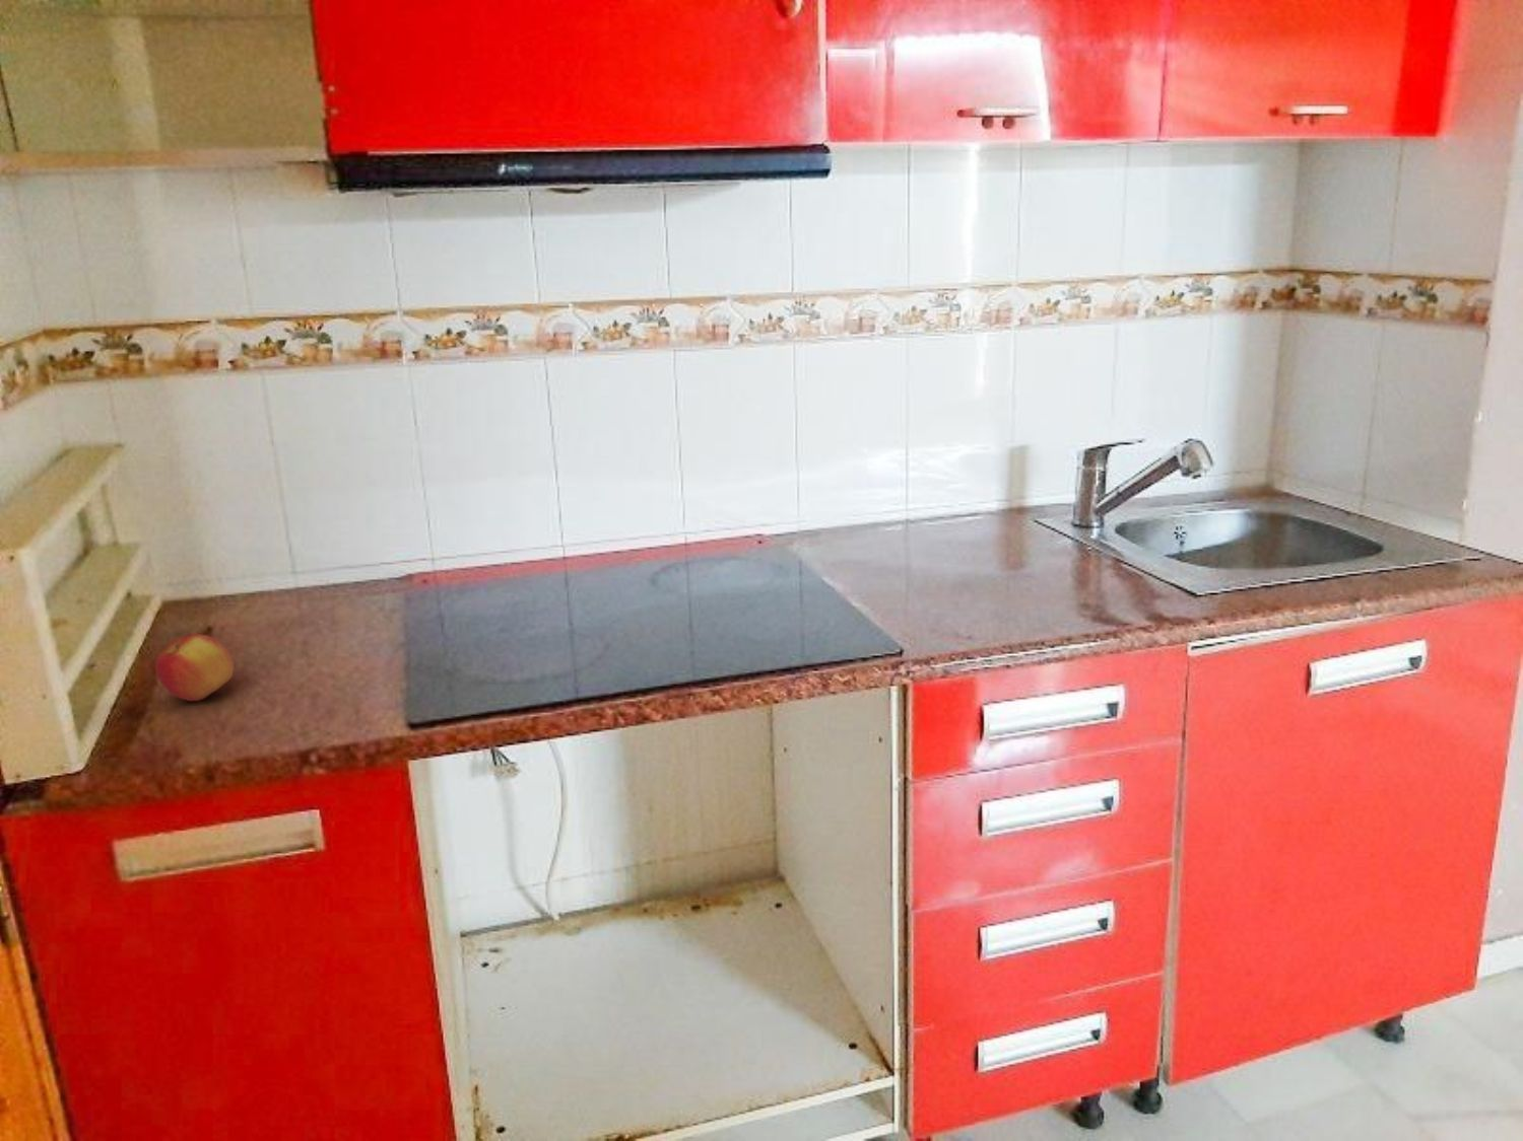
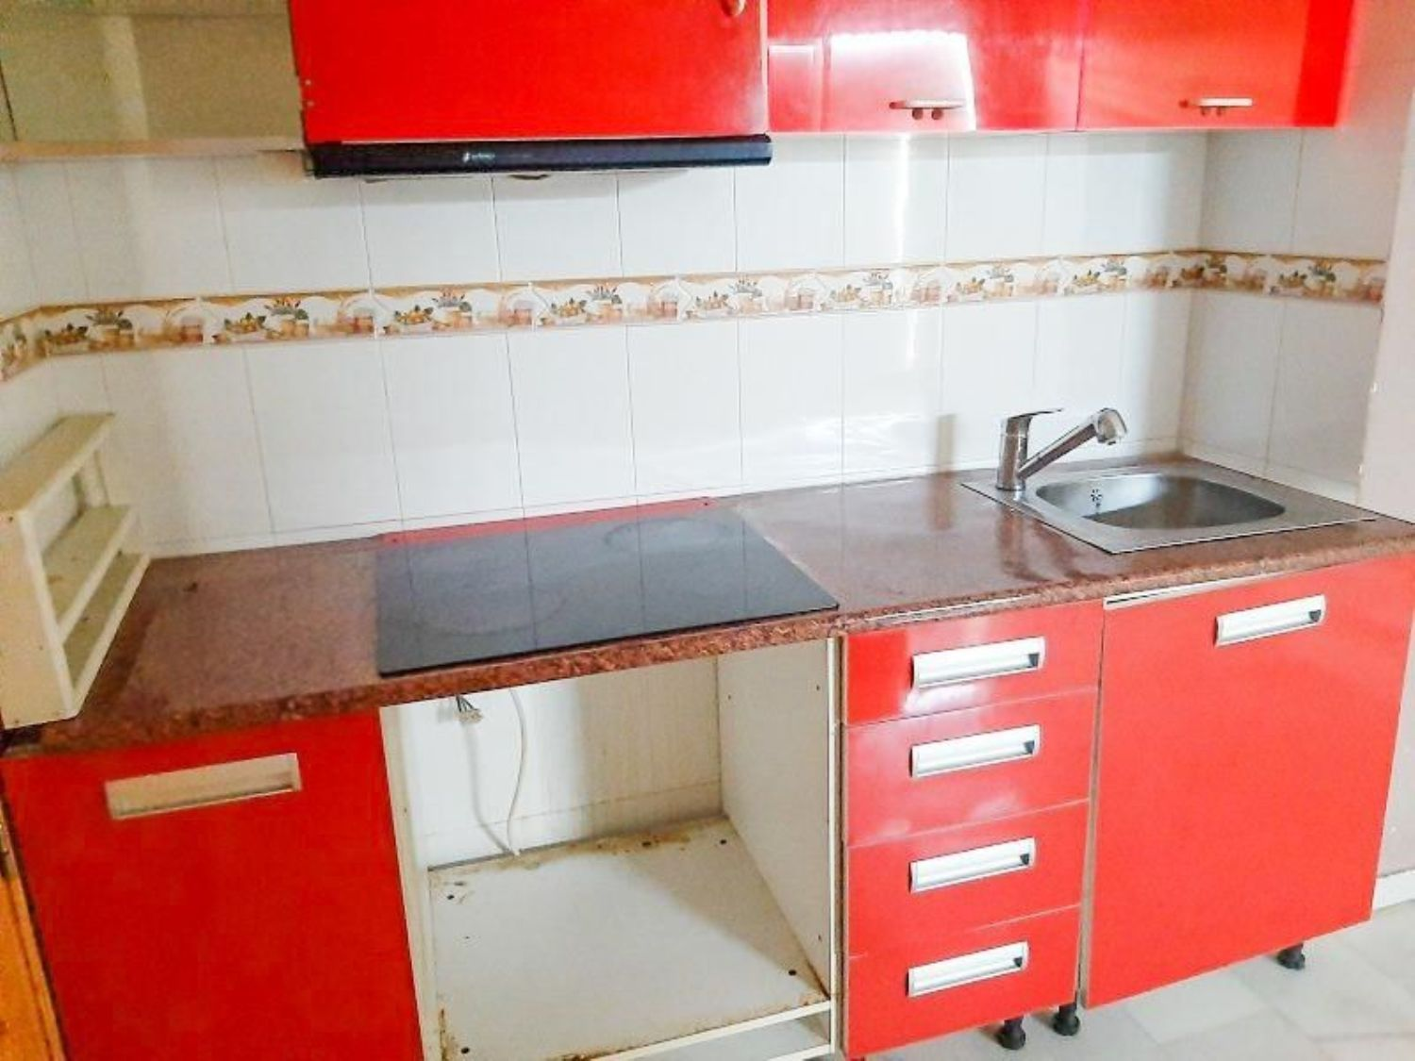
- apple [155,633,235,702]
